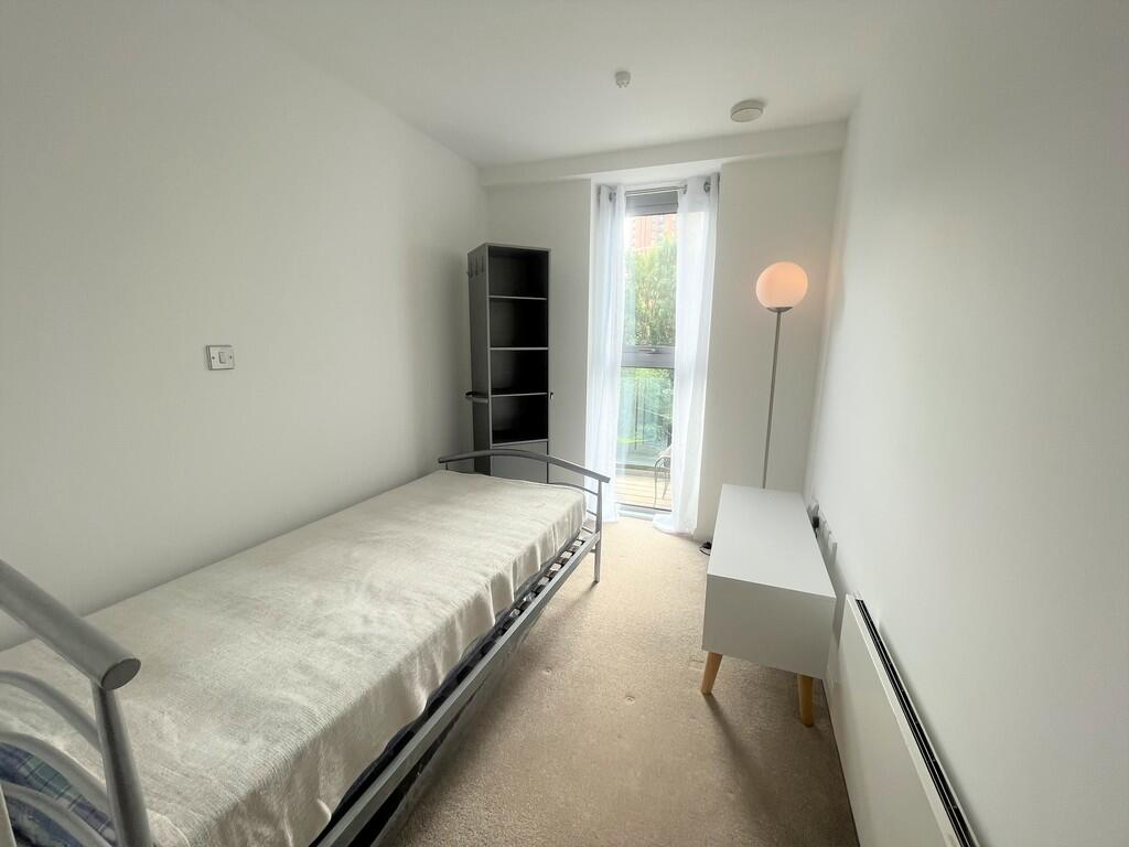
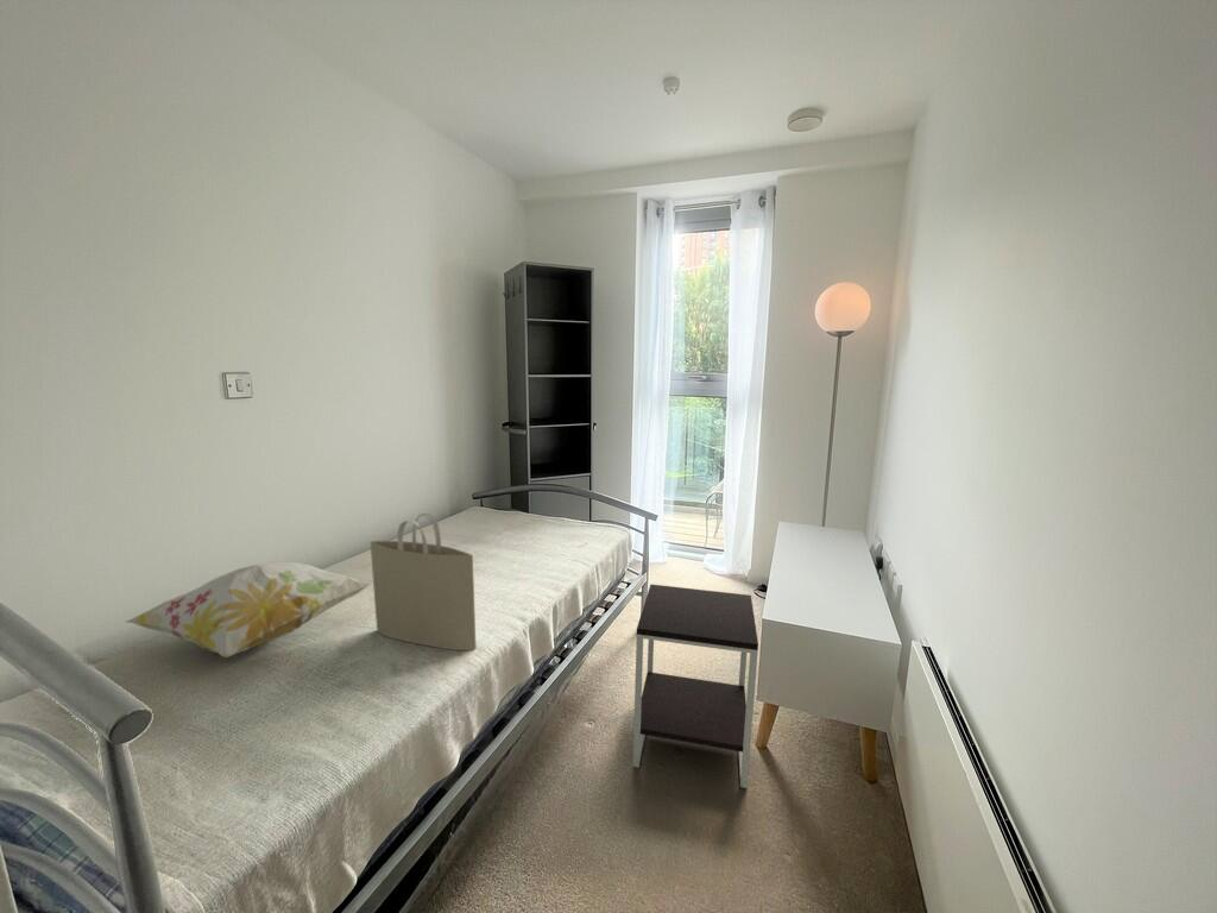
+ tote bag [370,512,478,651]
+ decorative pillow [125,560,373,659]
+ side table [631,583,759,789]
